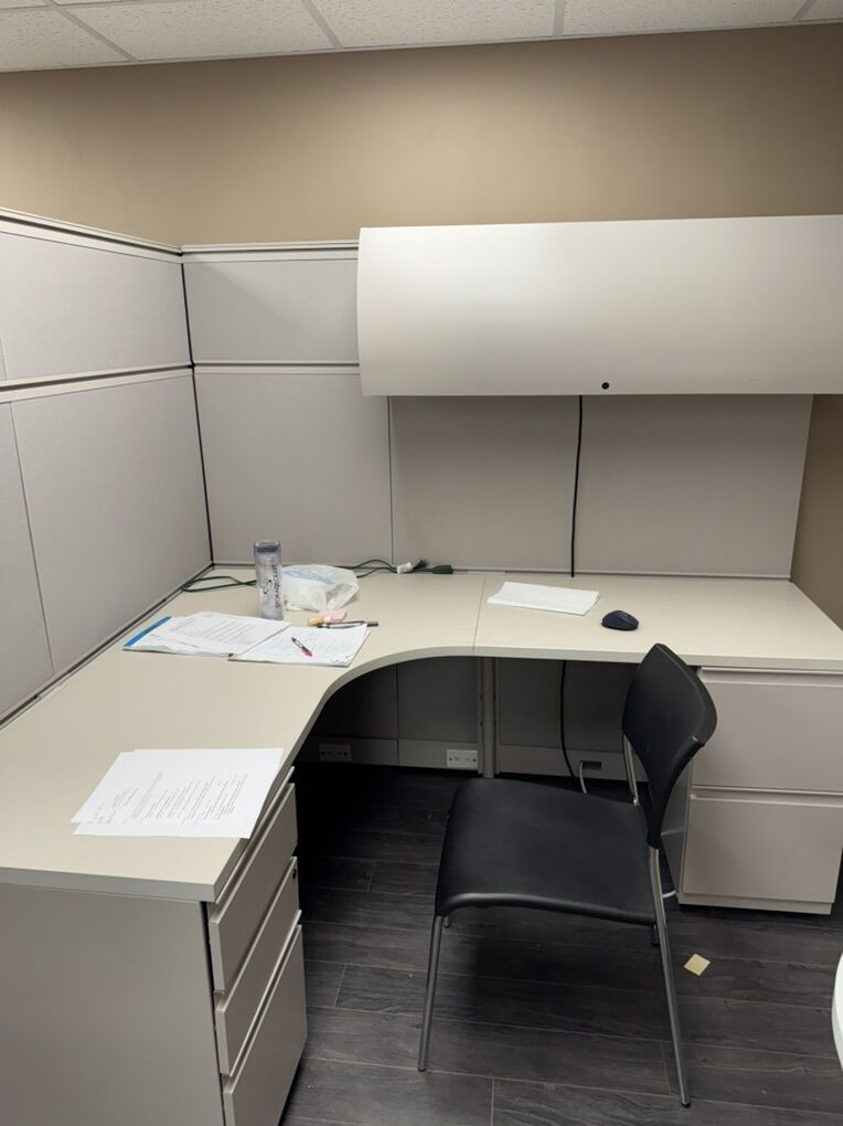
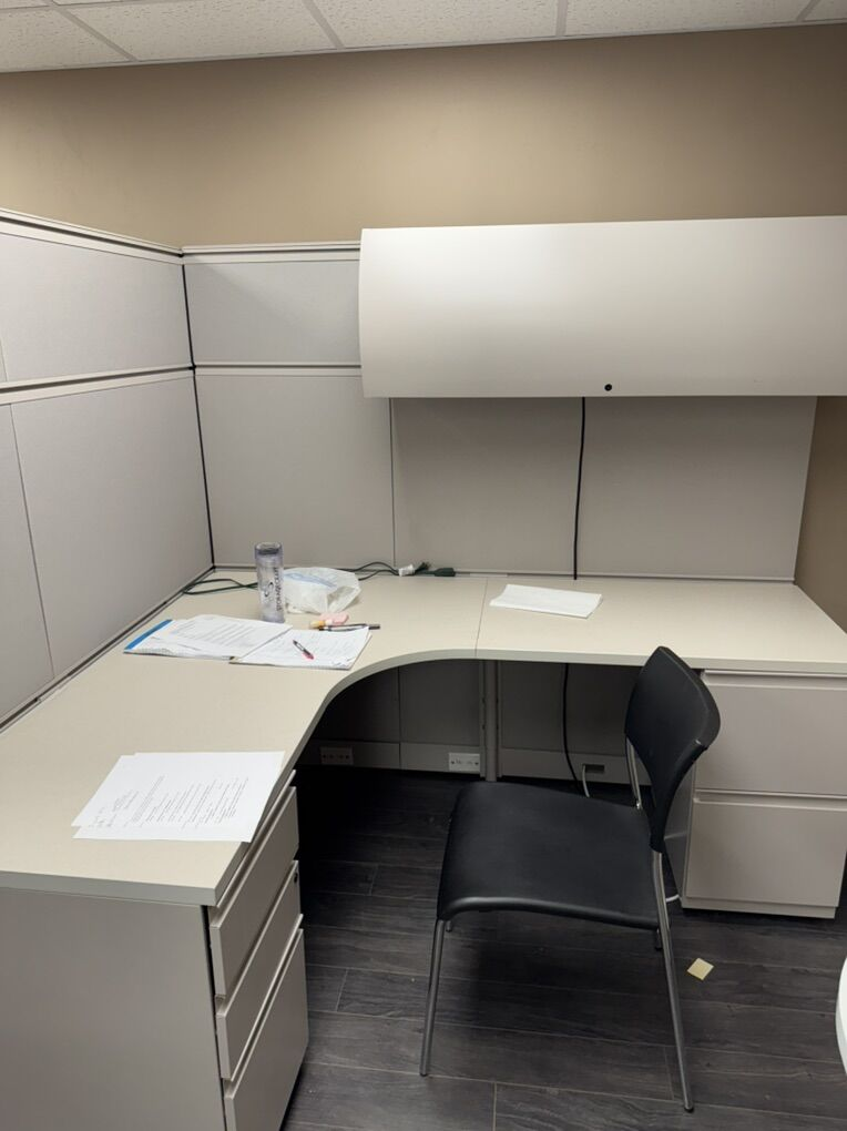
- computer mouse [601,609,640,630]
